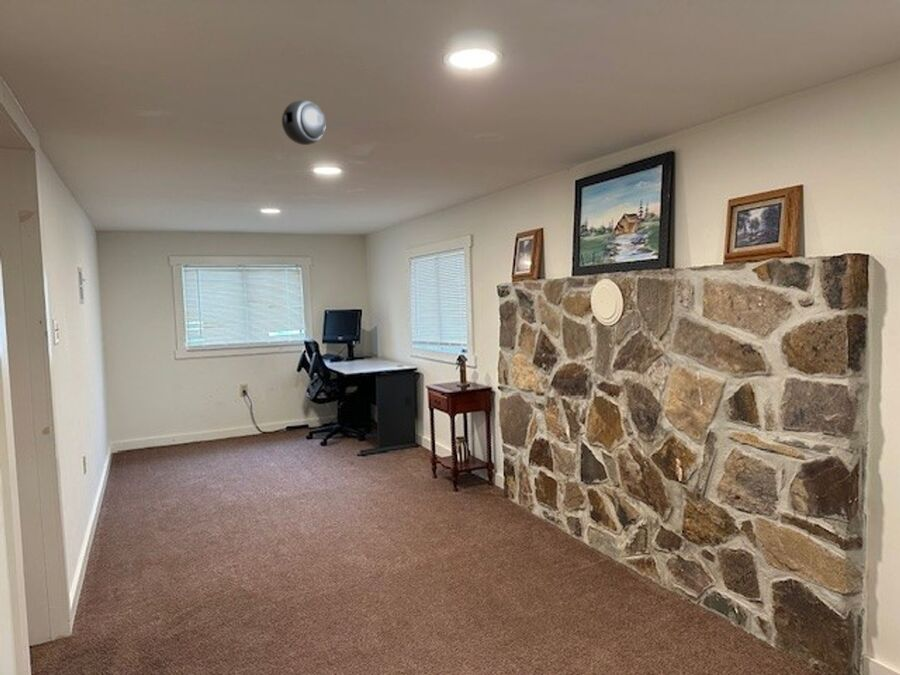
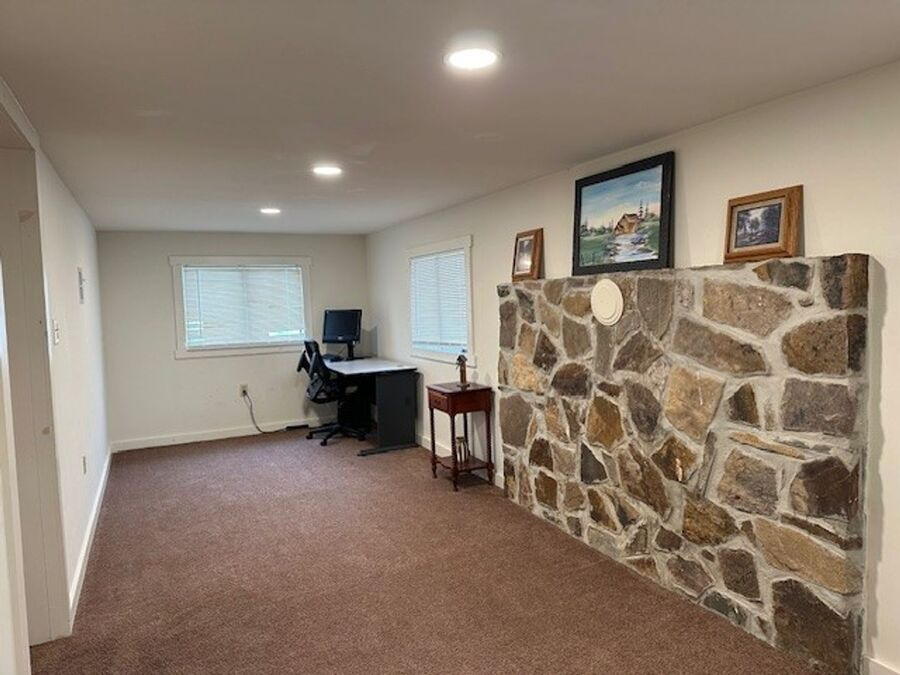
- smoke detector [281,99,327,146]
